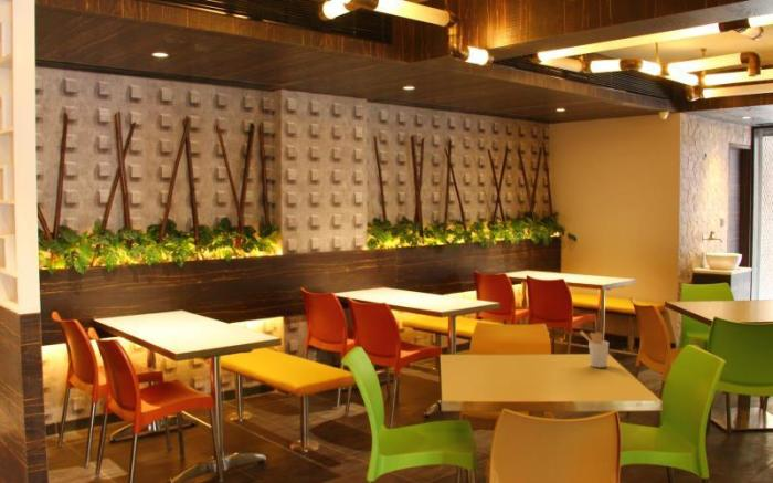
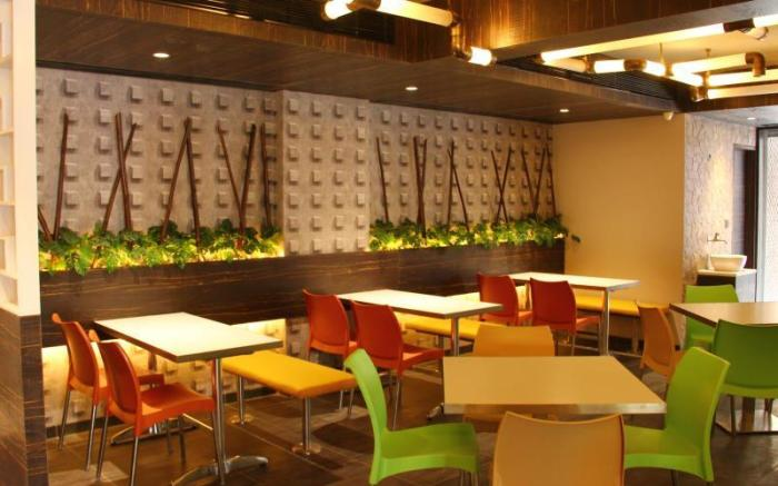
- utensil holder [579,329,610,368]
